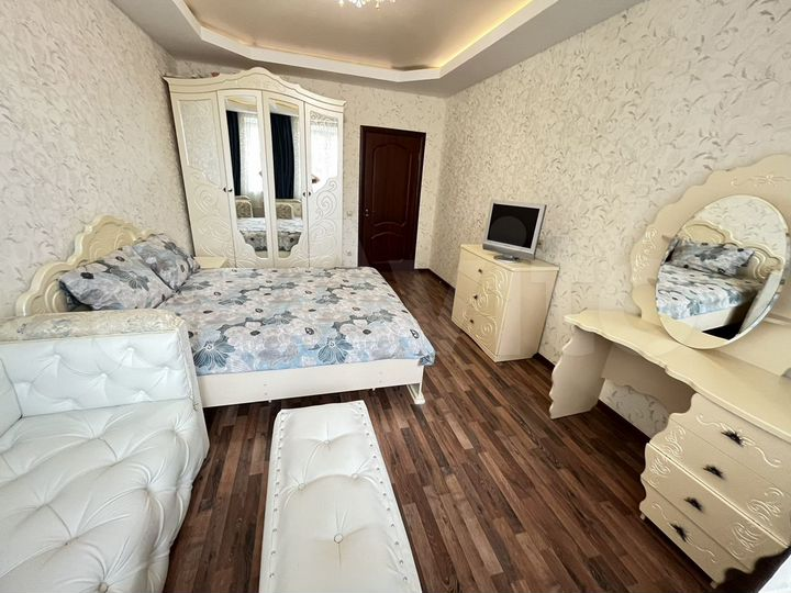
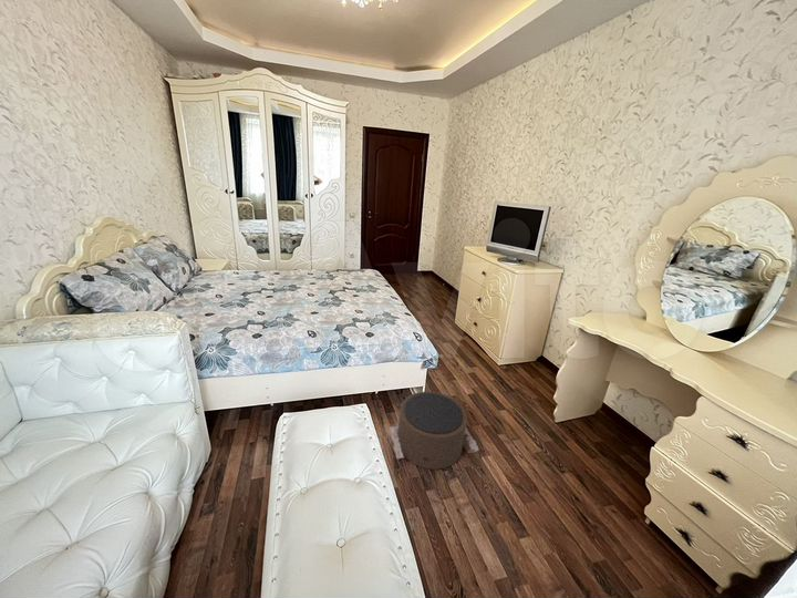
+ pouf [389,391,480,471]
